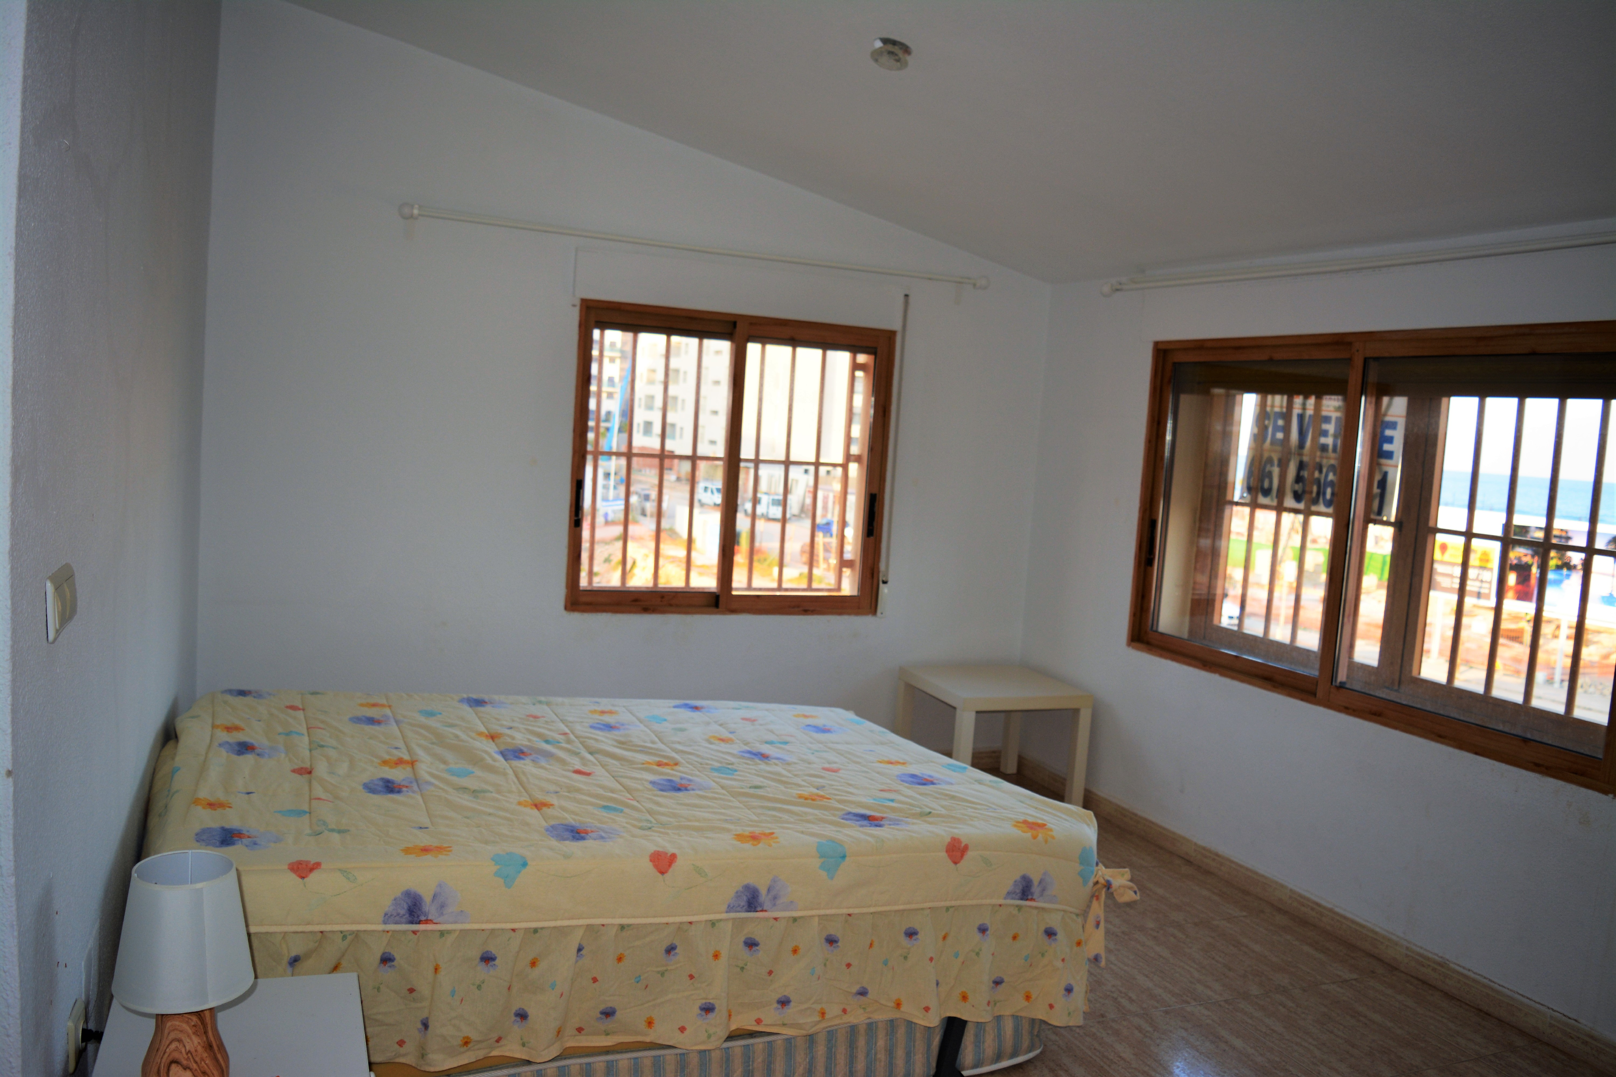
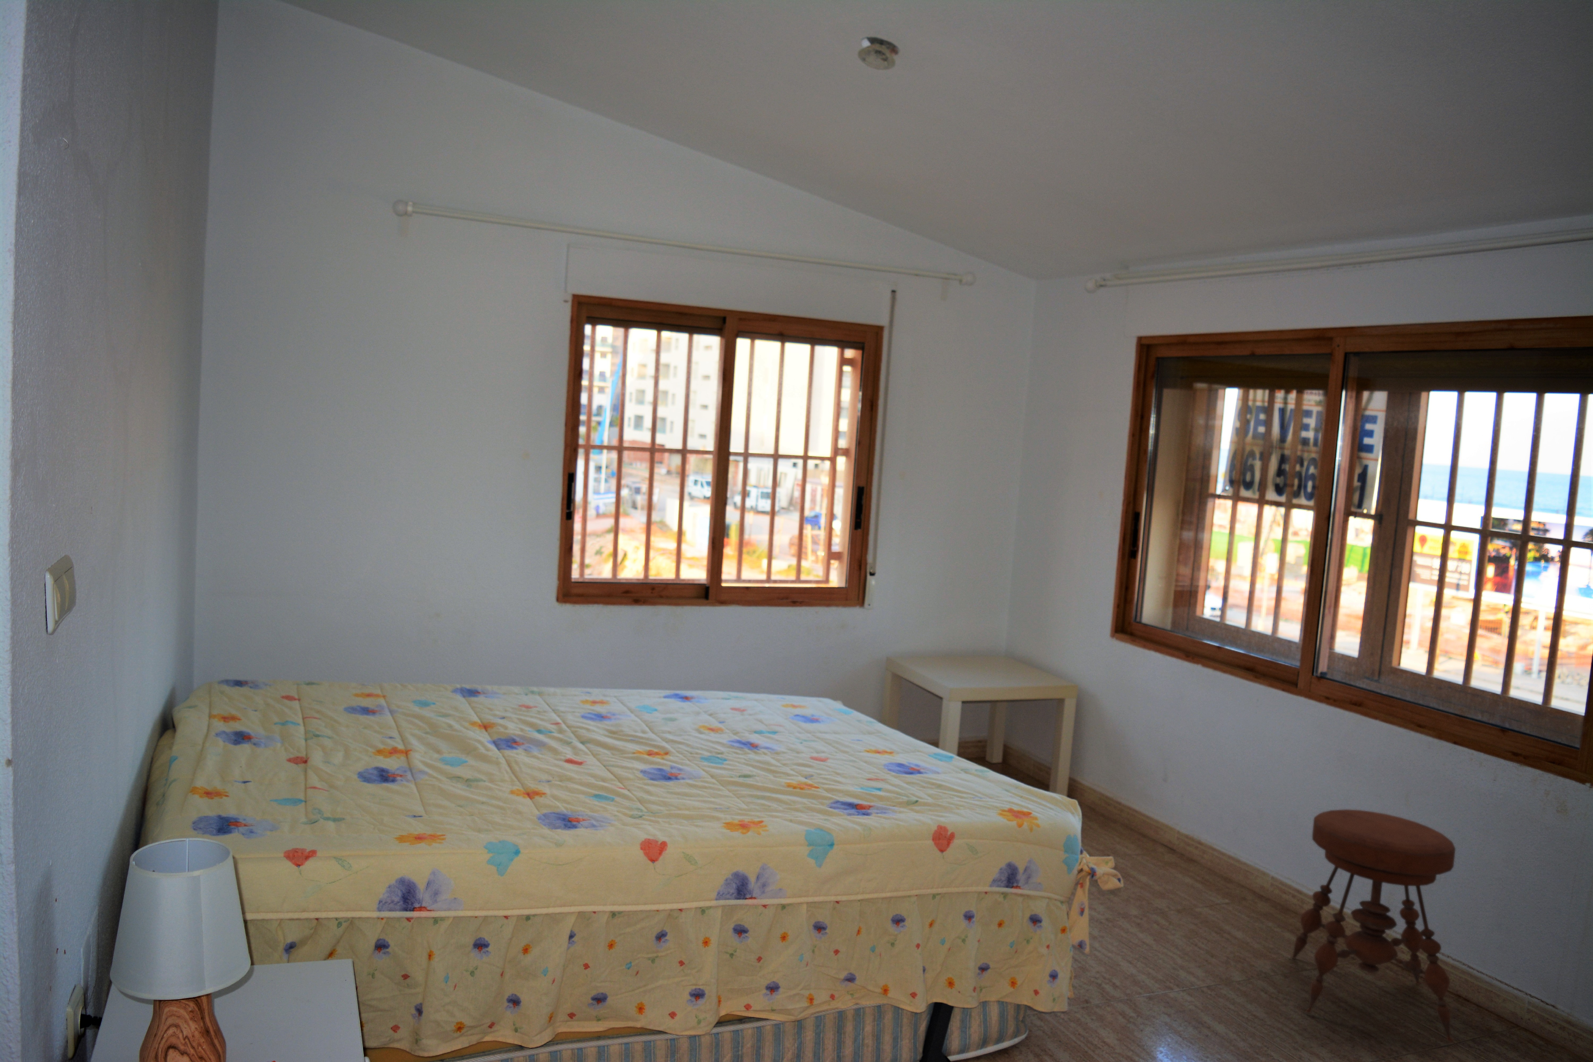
+ stool [1290,808,1456,1043]
